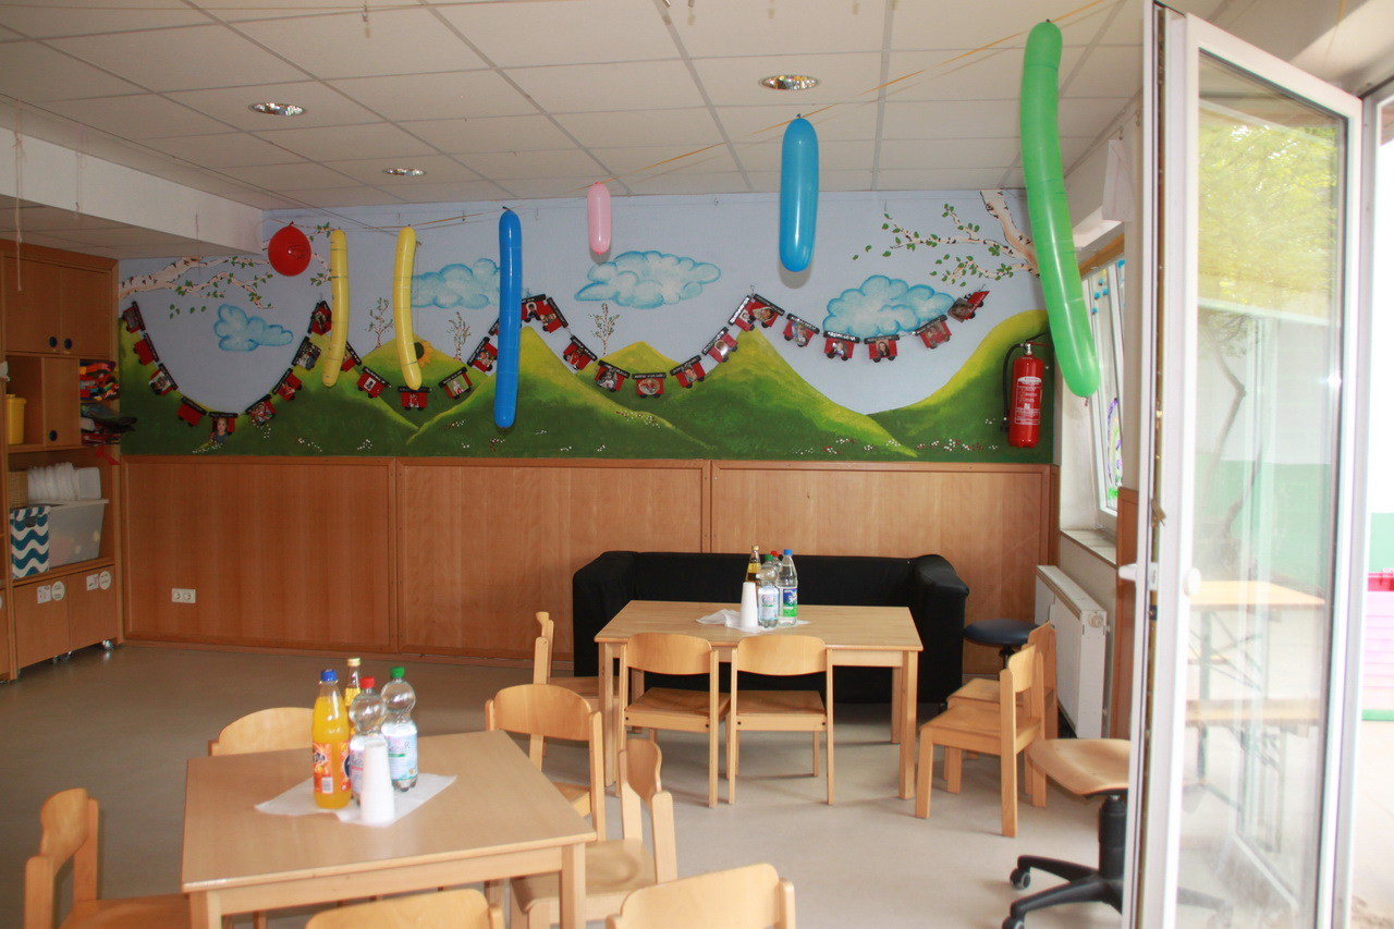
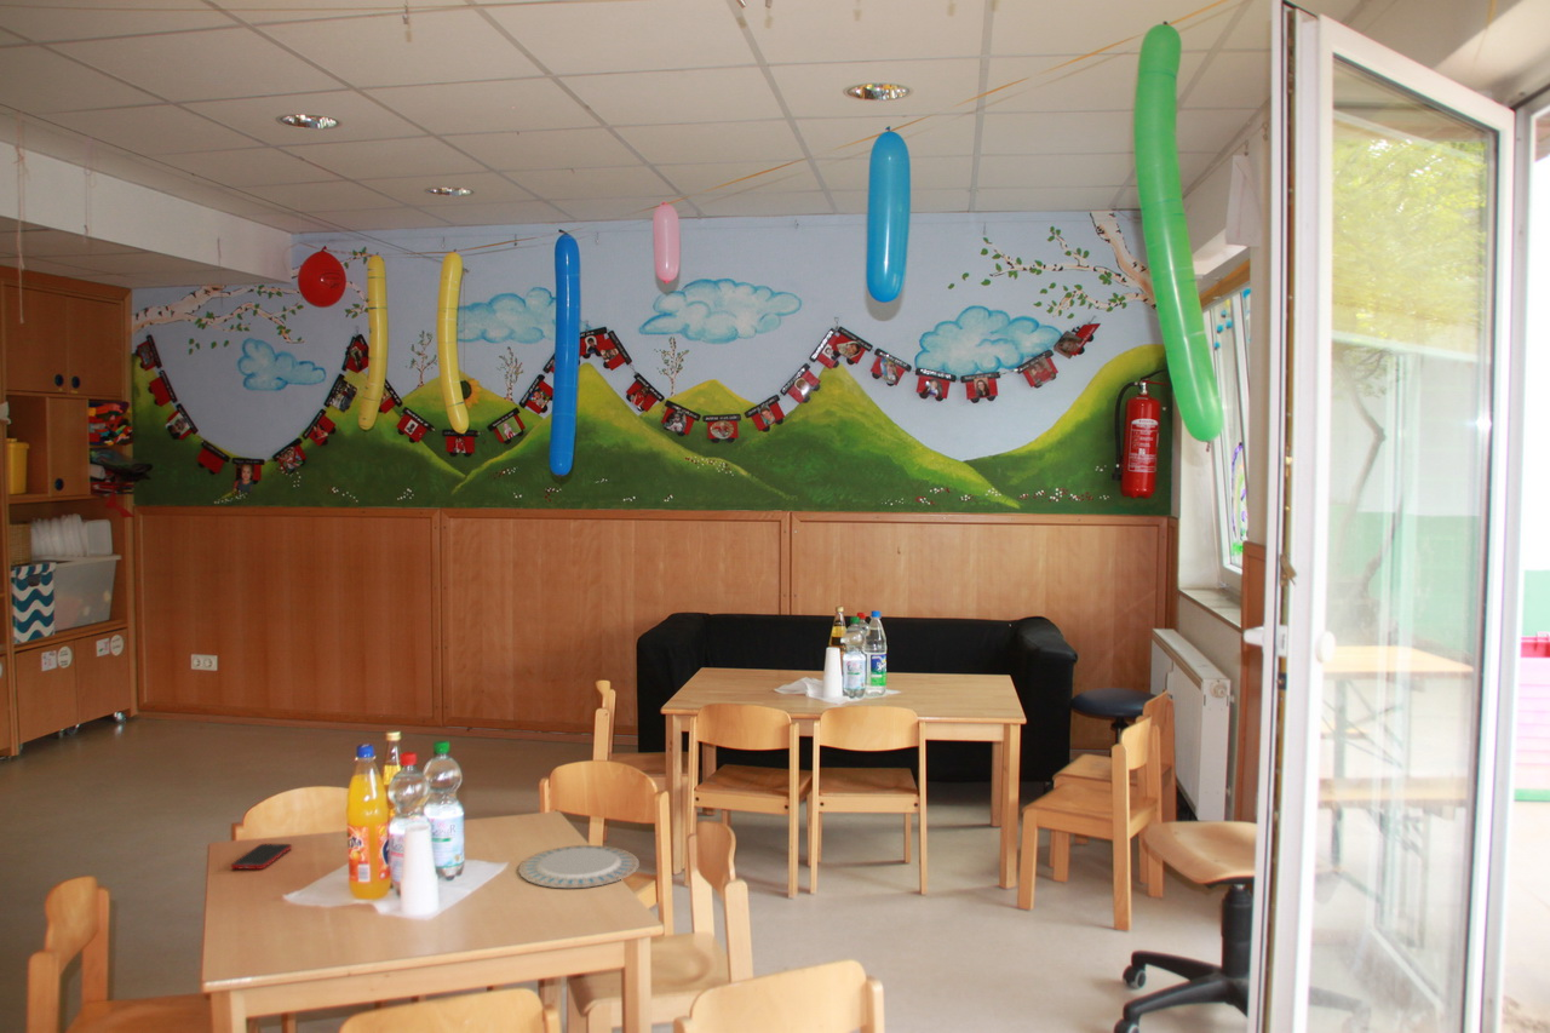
+ chinaware [517,844,641,889]
+ cell phone [230,843,293,871]
